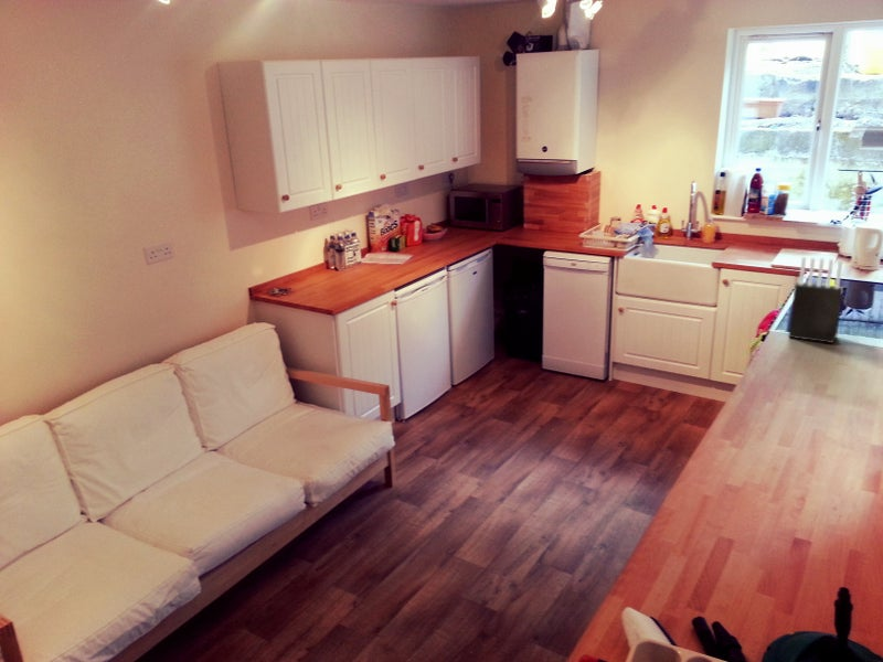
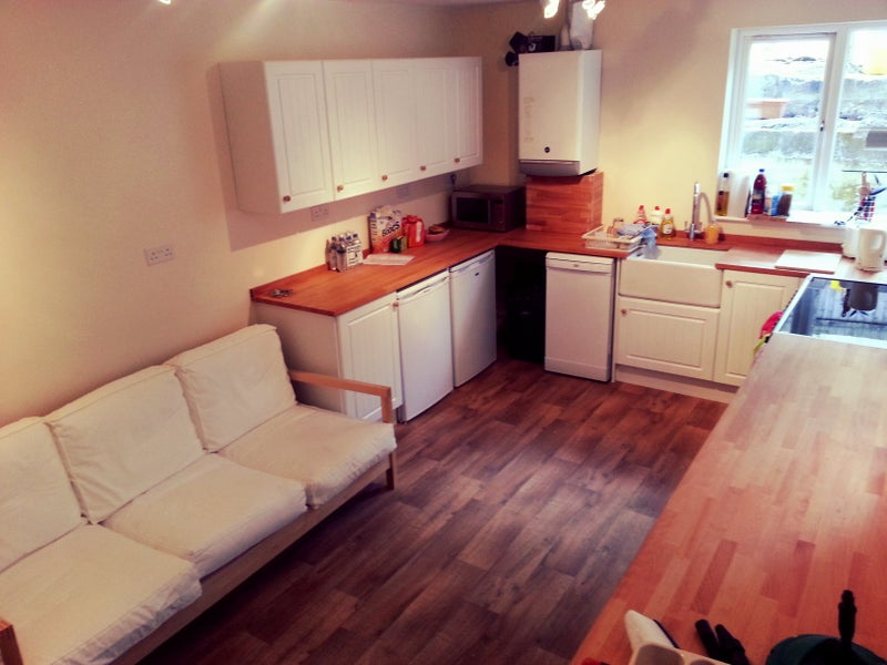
- knife block [787,256,844,344]
